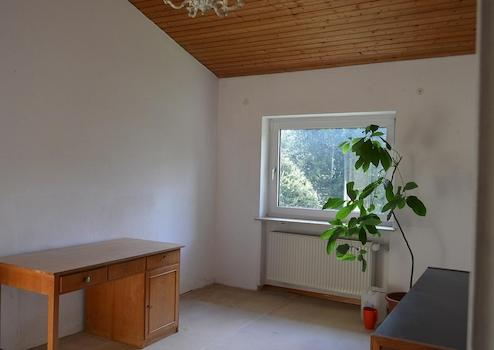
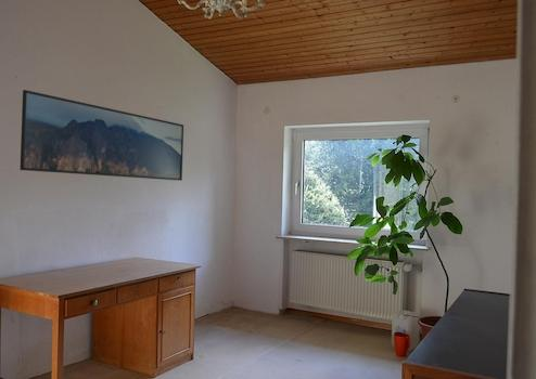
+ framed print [20,89,184,182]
